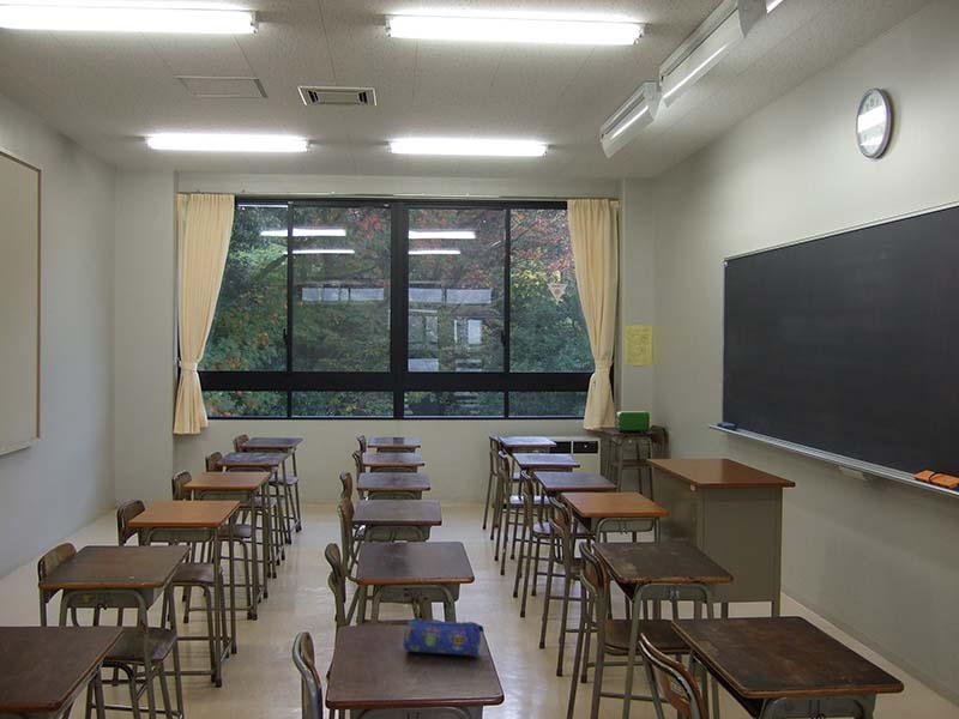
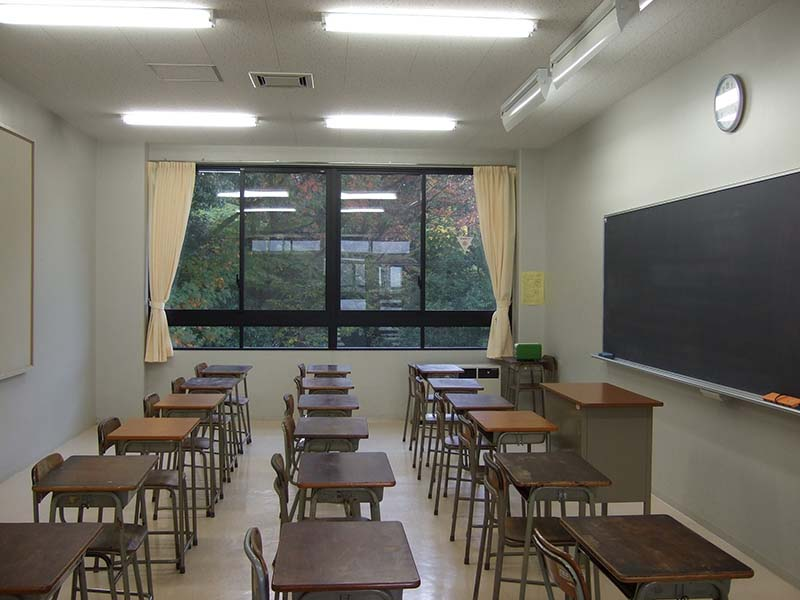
- pencil case [403,618,485,658]
